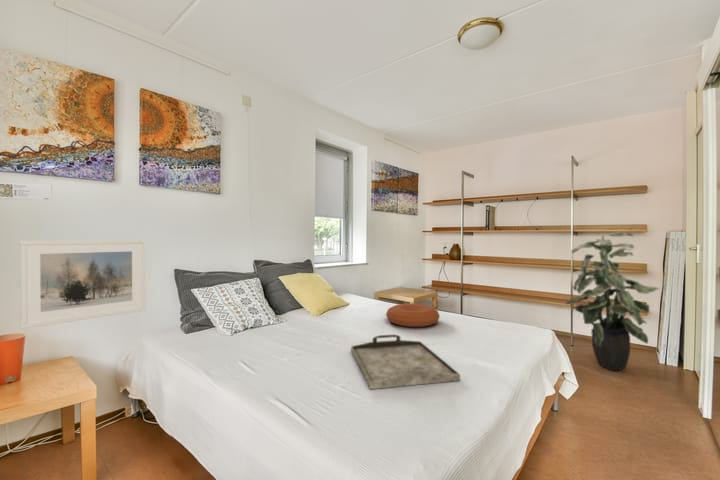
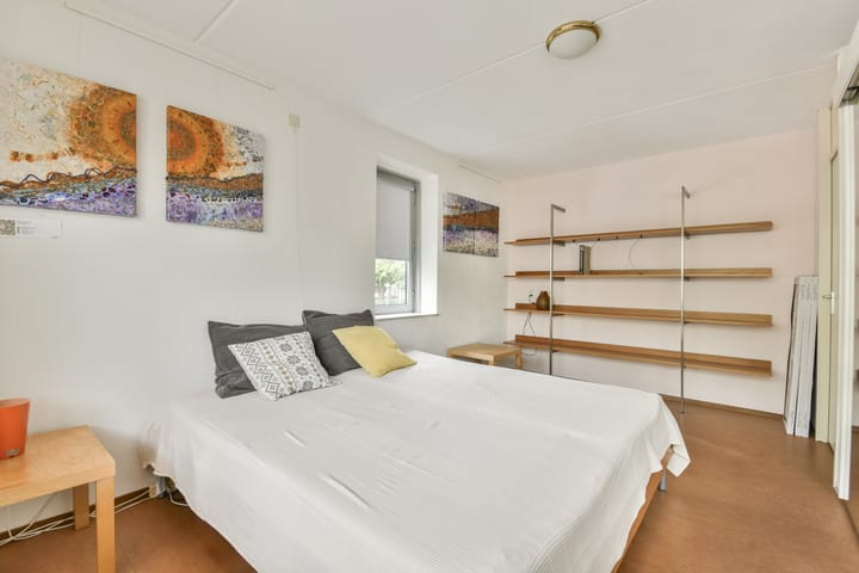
- serving tray [350,334,461,390]
- indoor plant [565,231,660,372]
- cushion [385,303,441,328]
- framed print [19,239,147,330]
